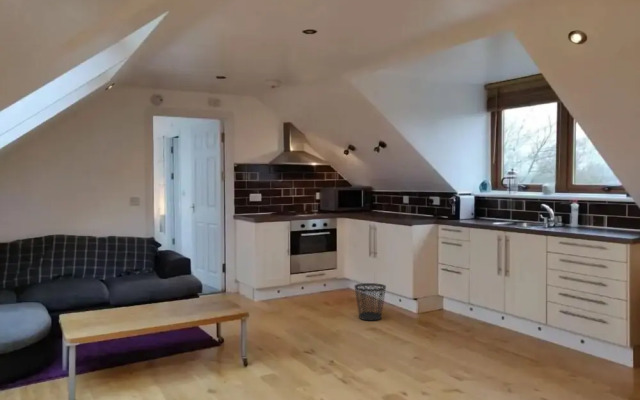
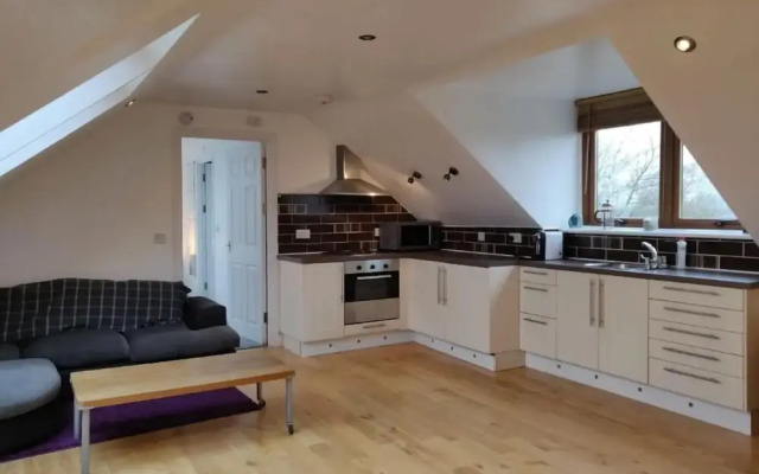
- wastebasket [353,282,387,321]
